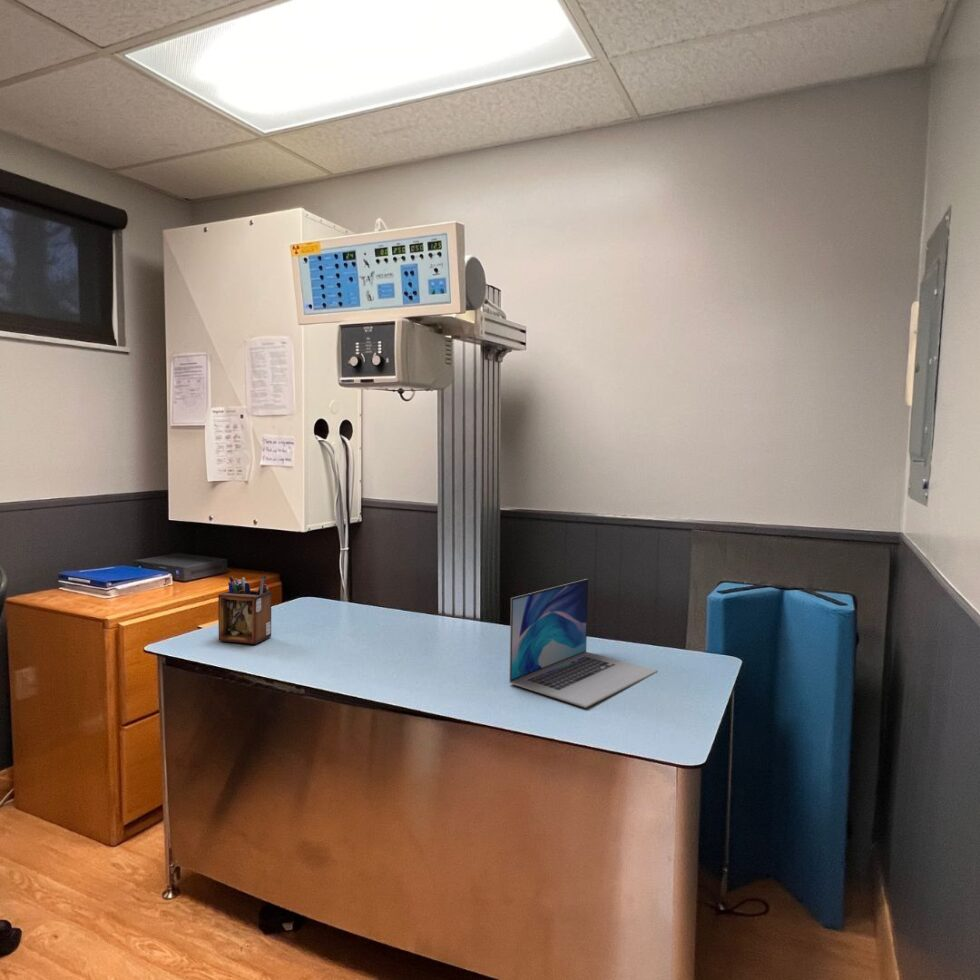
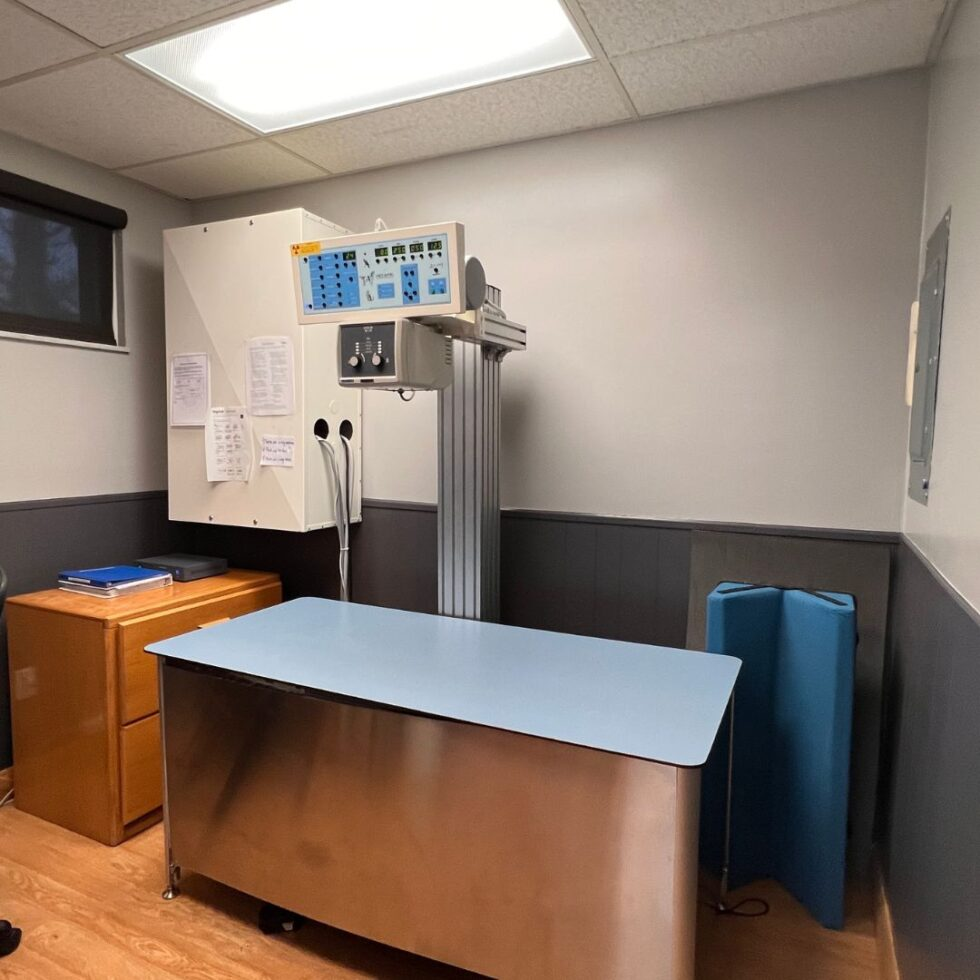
- laptop [508,578,659,709]
- desk organizer [217,573,272,645]
